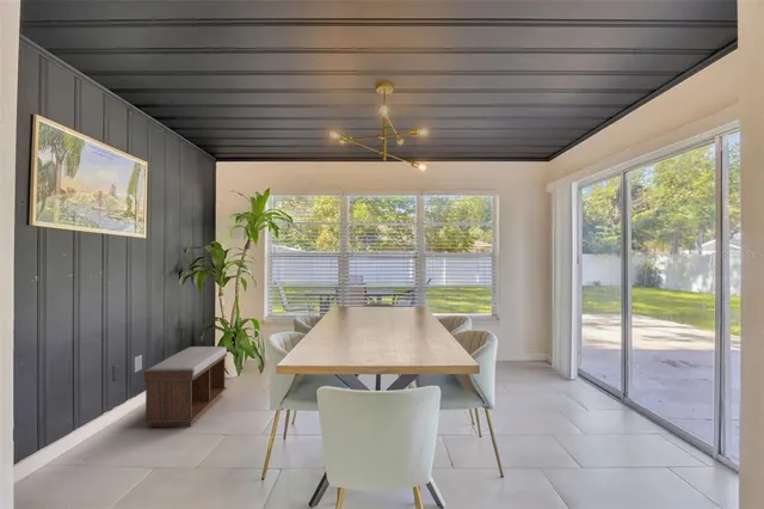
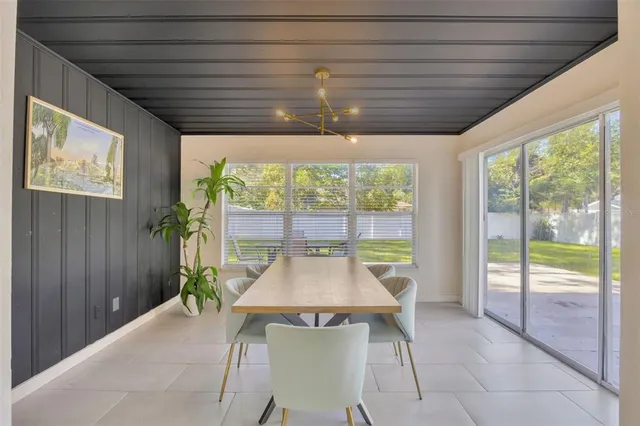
- bench [143,345,228,428]
